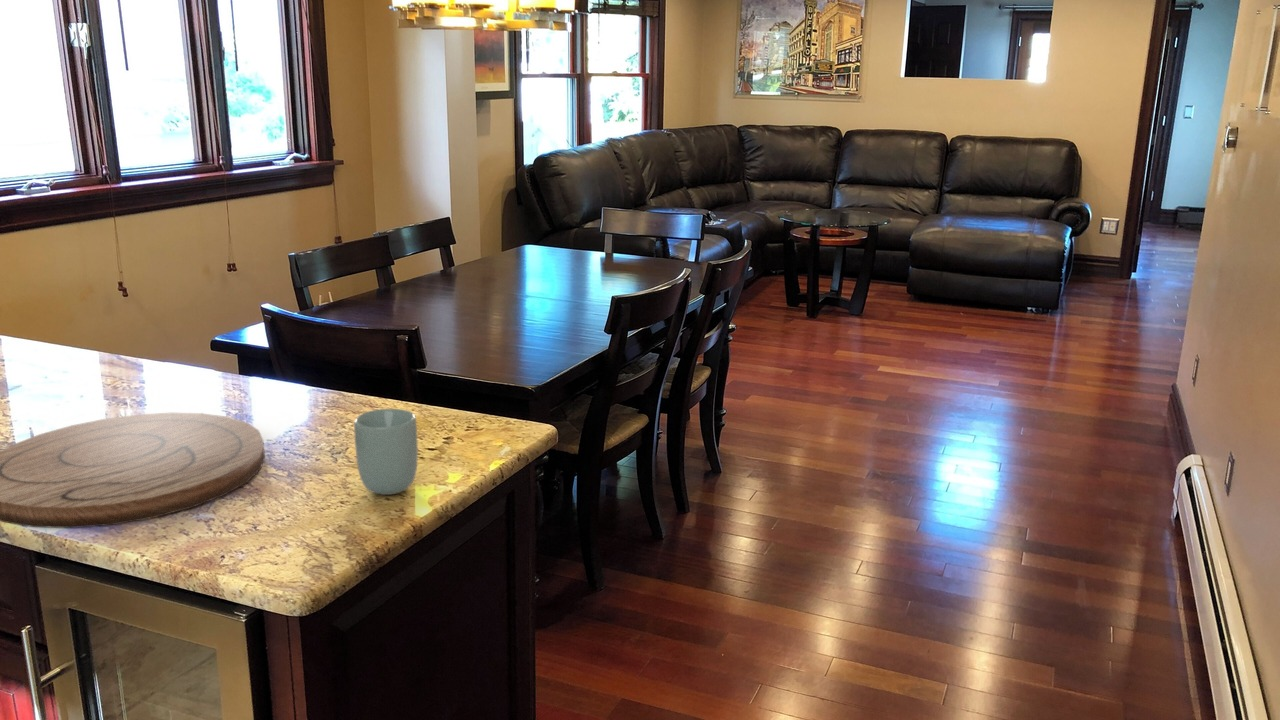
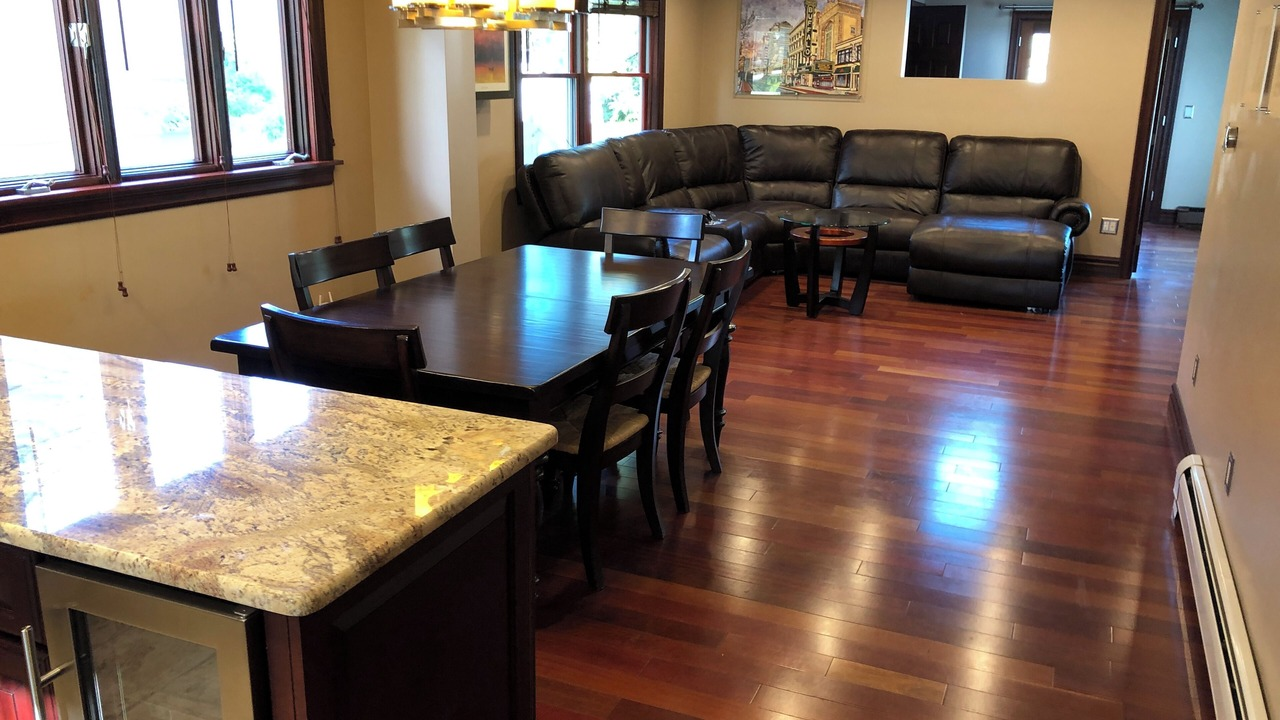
- cutting board [0,412,266,529]
- cup [353,408,419,496]
